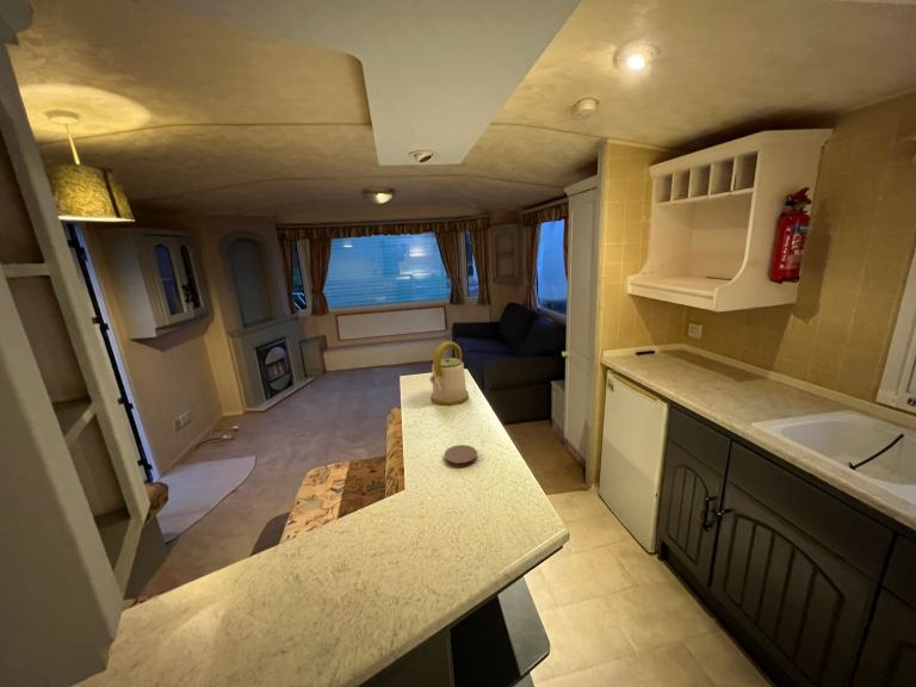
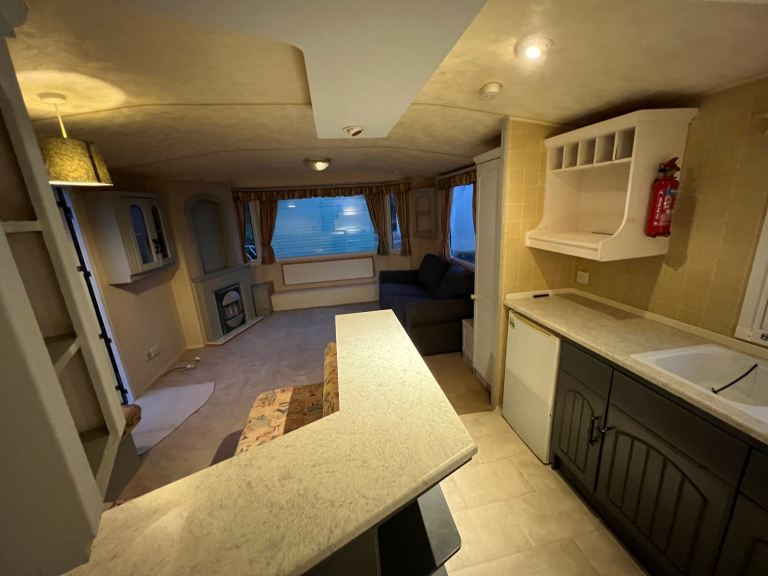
- coaster [444,444,478,468]
- kettle [428,340,470,407]
